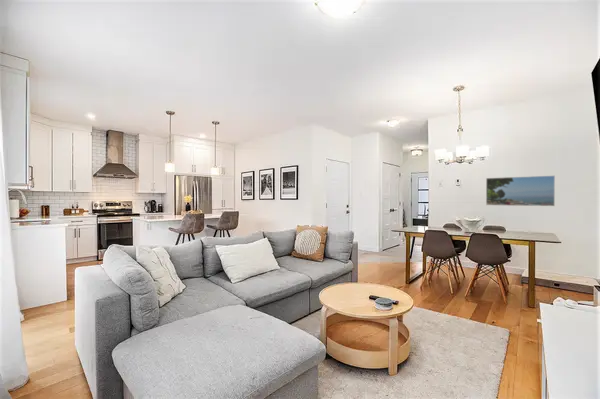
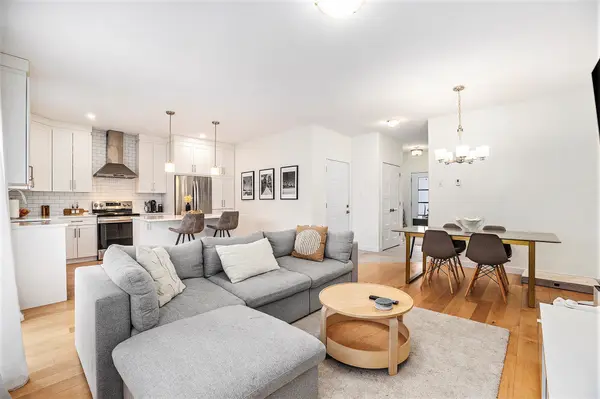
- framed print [485,175,556,207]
